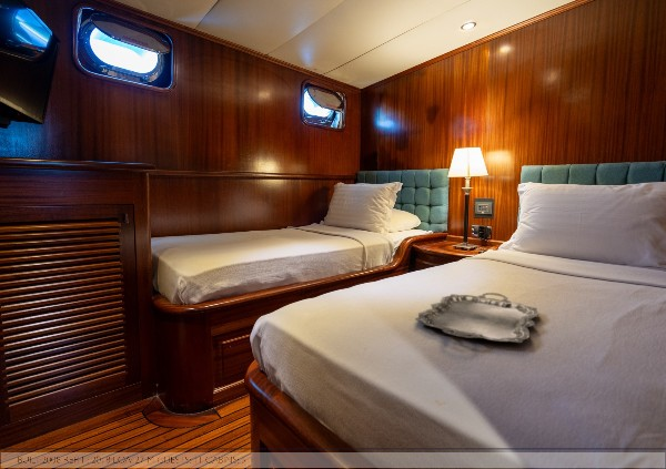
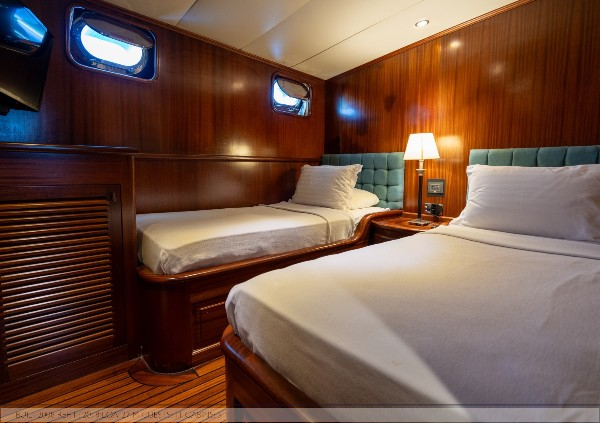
- serving tray [414,292,539,344]
